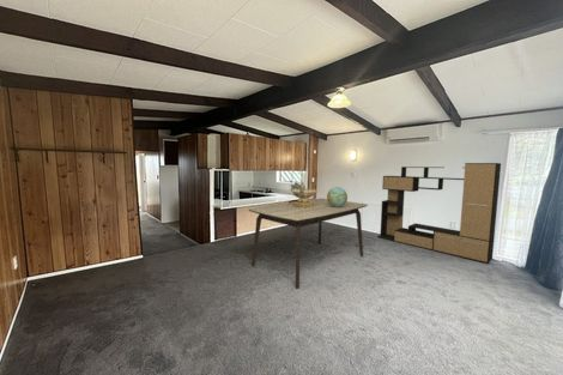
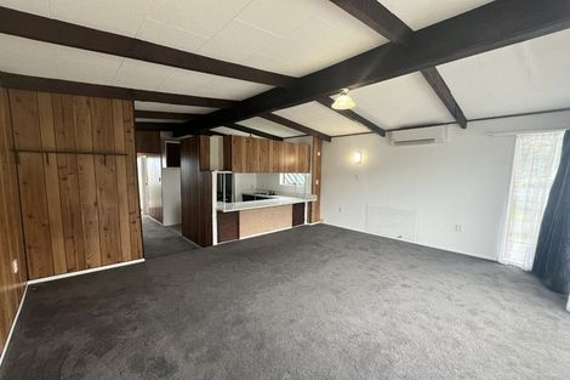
- media console [376,162,502,265]
- decorative globe [326,186,349,207]
- birdbath [289,181,317,208]
- dining table [247,198,368,290]
